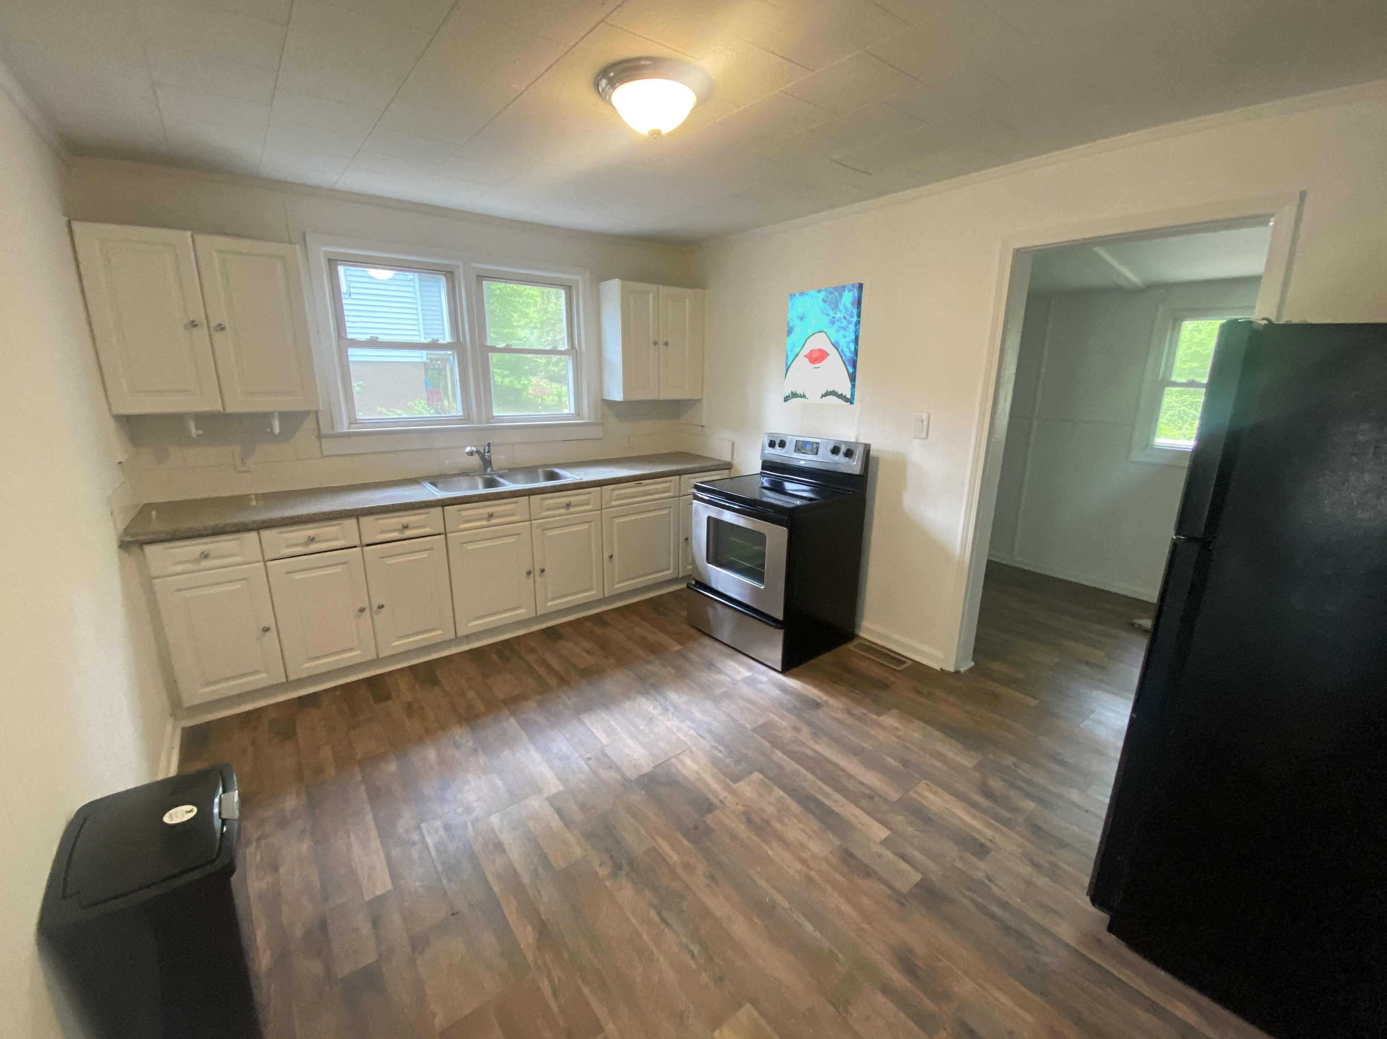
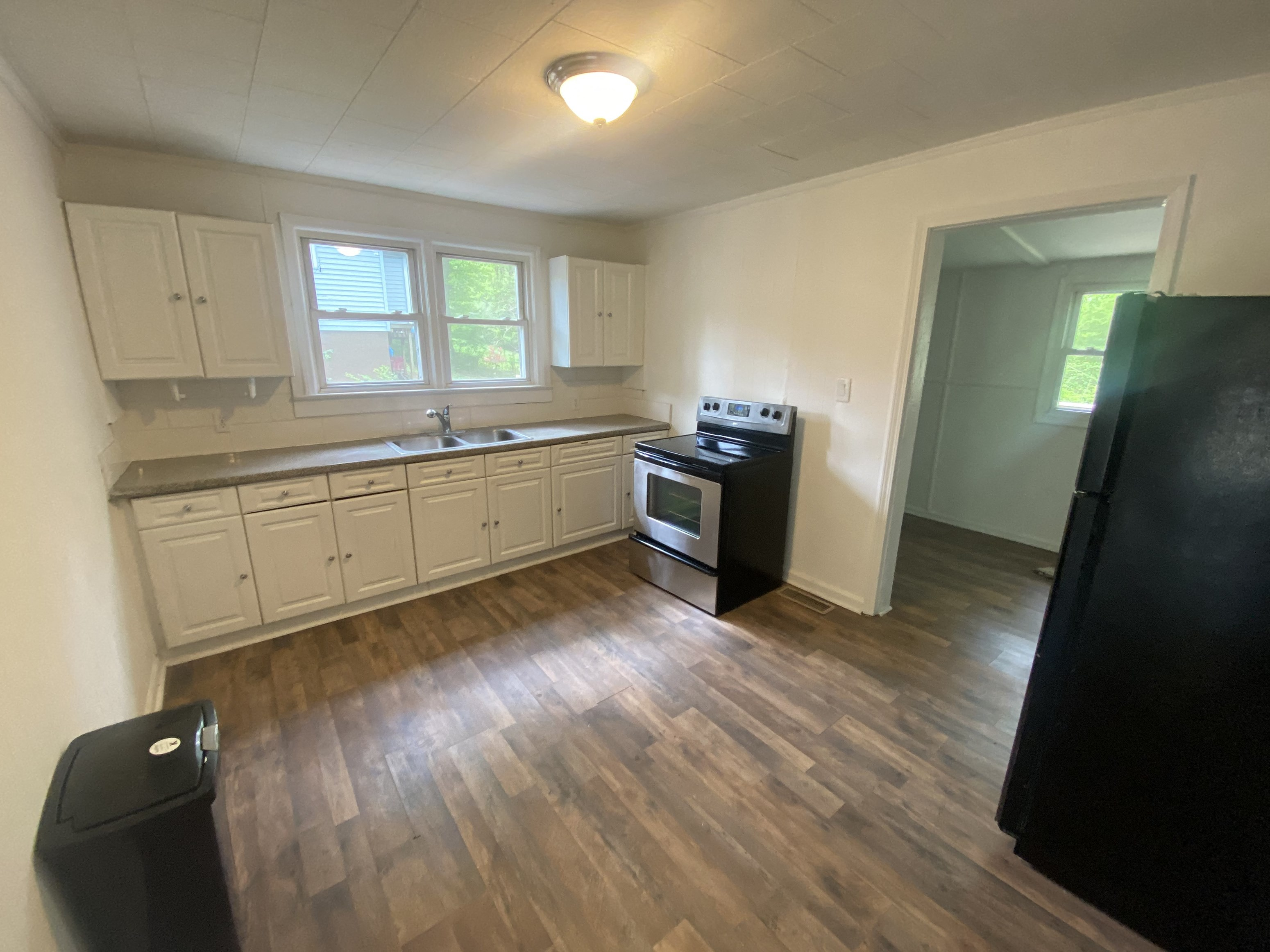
- wall art [783,282,864,405]
